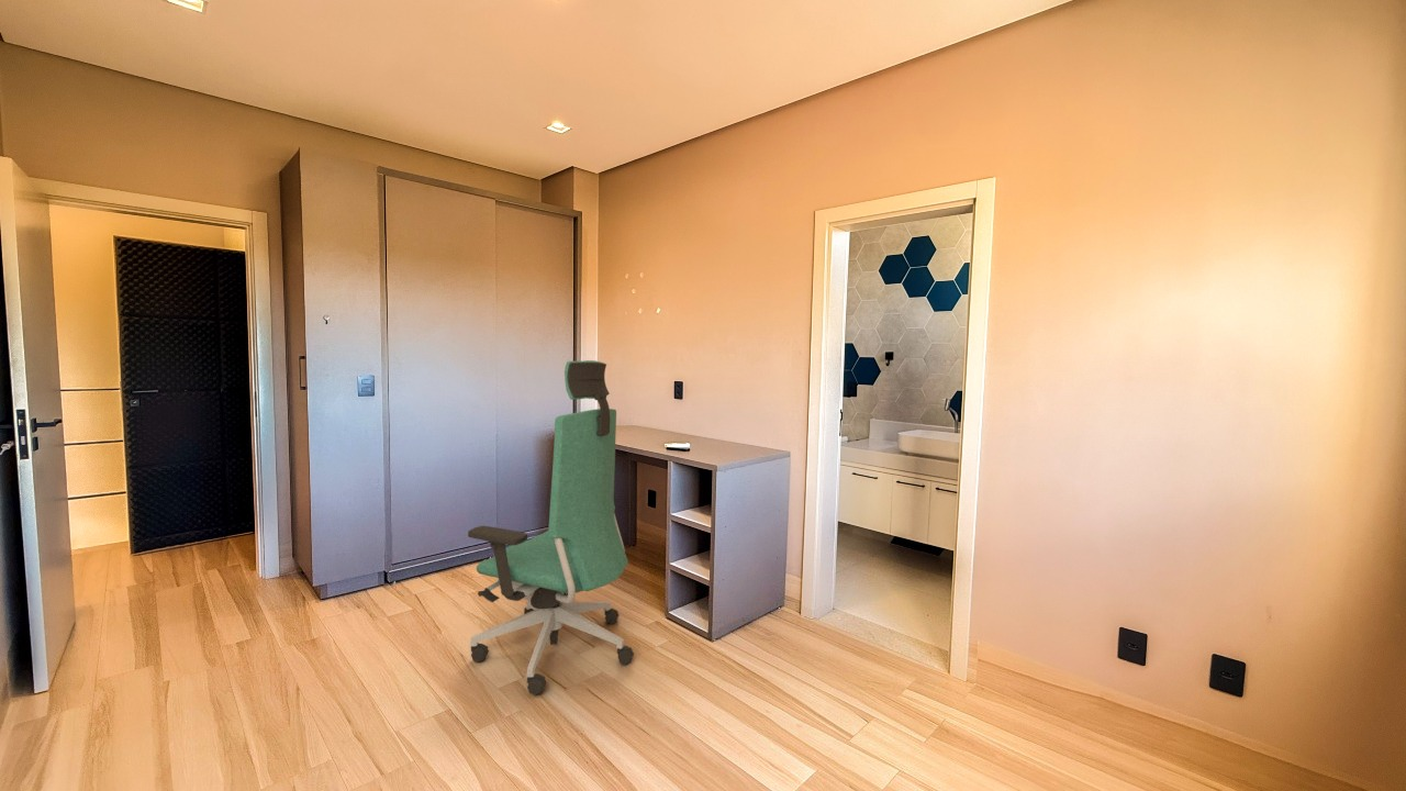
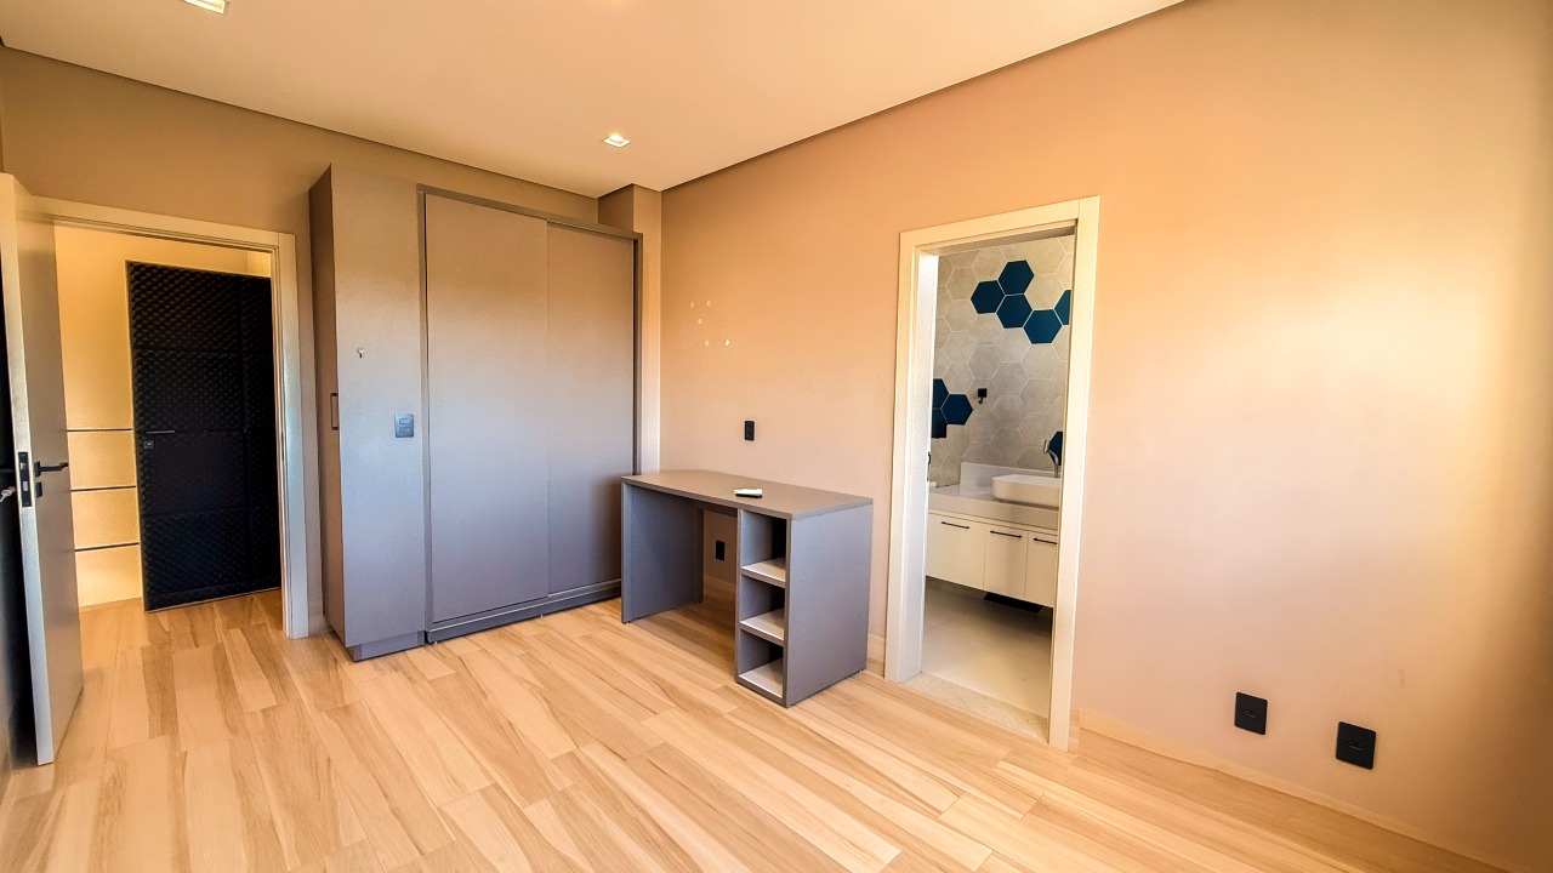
- chair [467,359,635,697]
